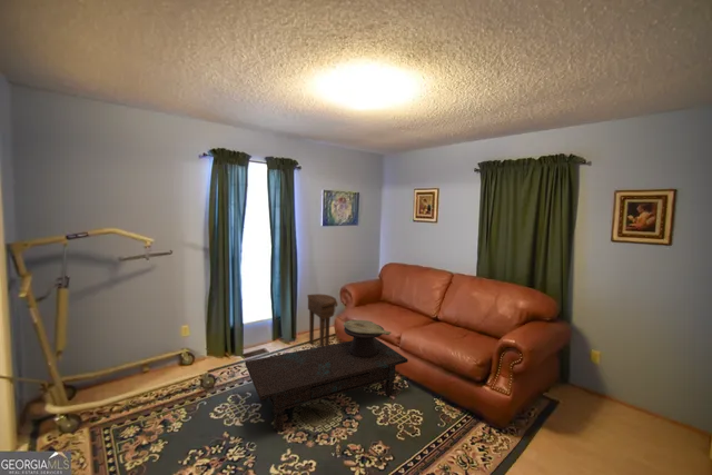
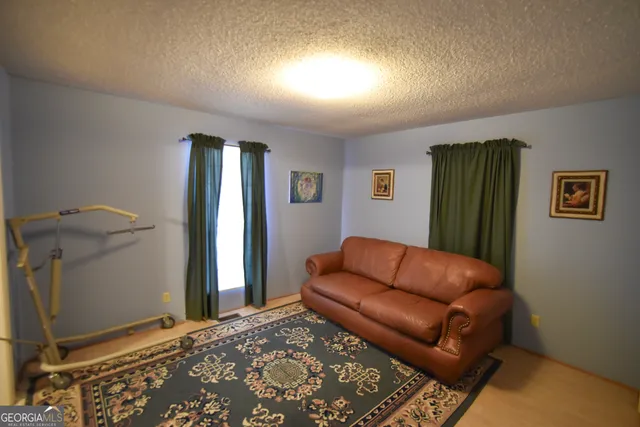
- side table [306,293,339,347]
- decorative bowl [343,319,392,357]
- coffee table [244,337,409,433]
